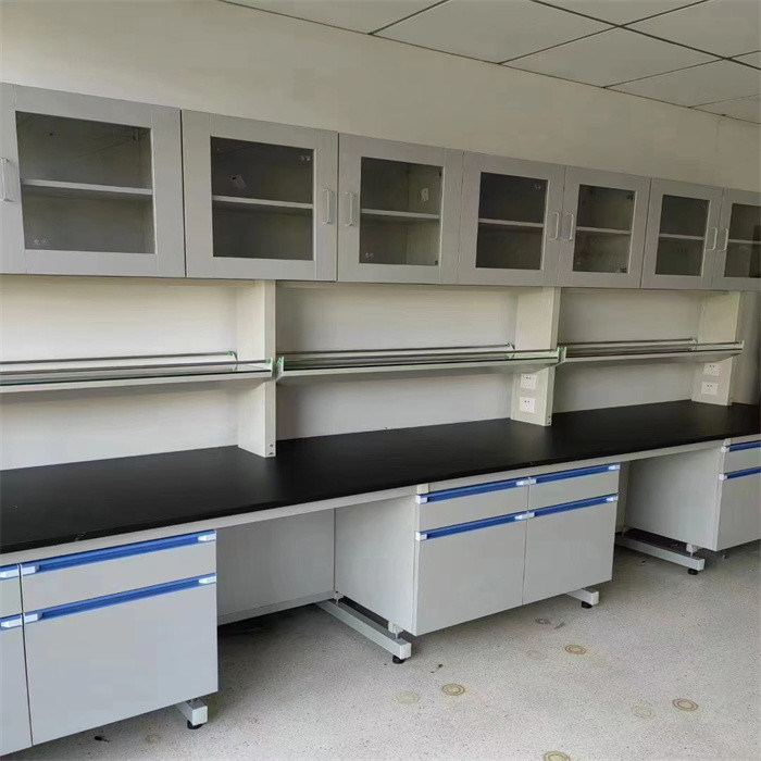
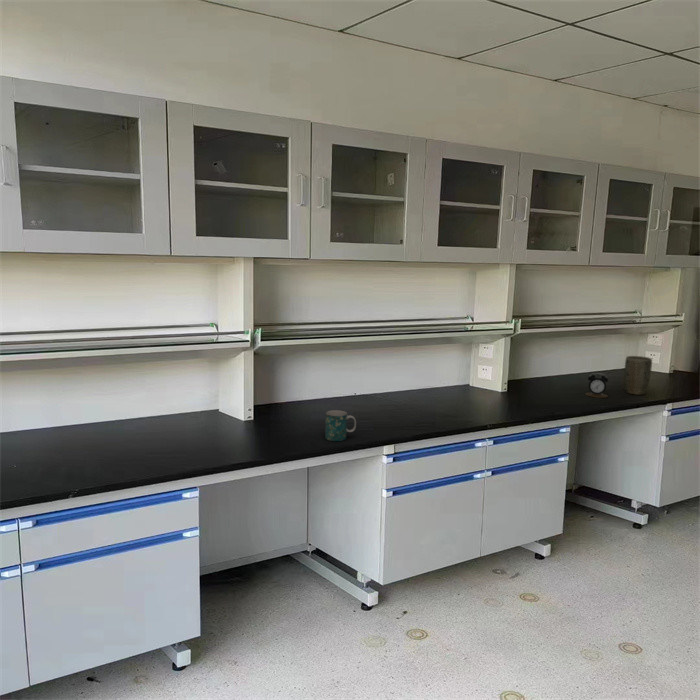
+ plant pot [623,355,653,396]
+ alarm clock [584,372,609,399]
+ mug [324,409,357,442]
